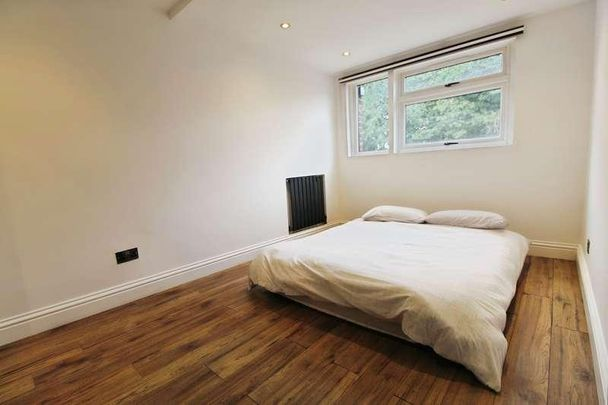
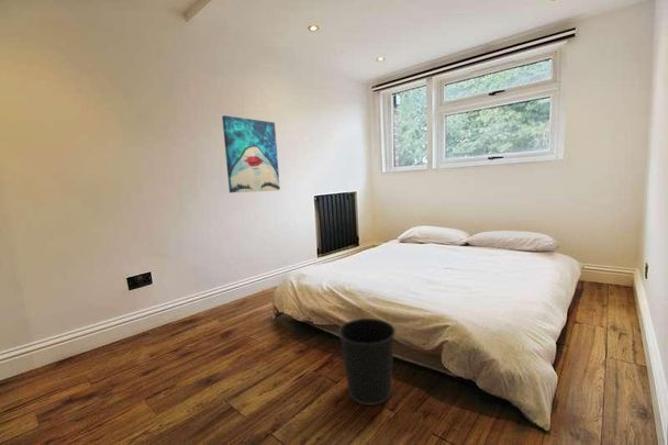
+ wastebasket [337,318,397,407]
+ wall art [221,114,281,193]
